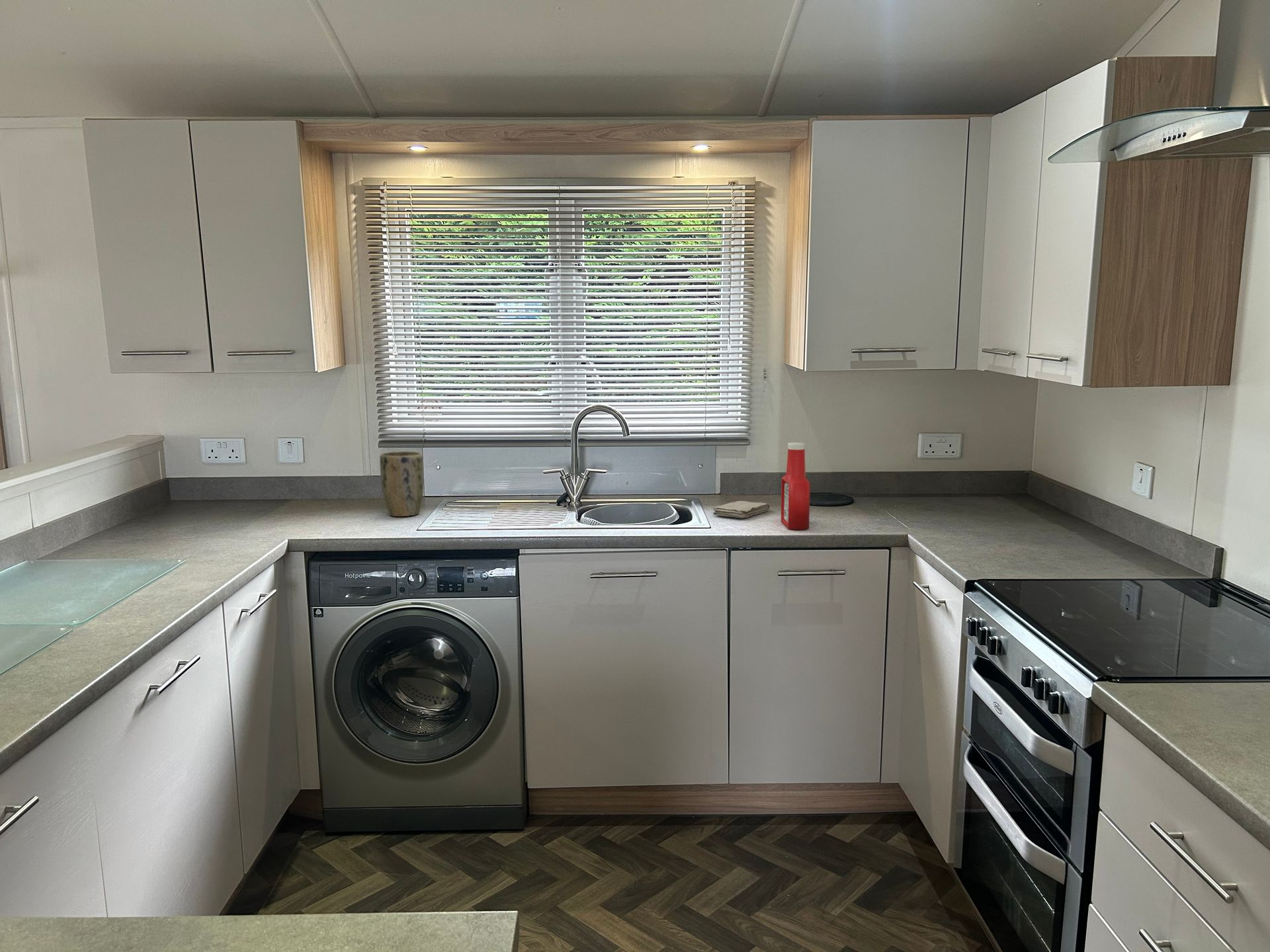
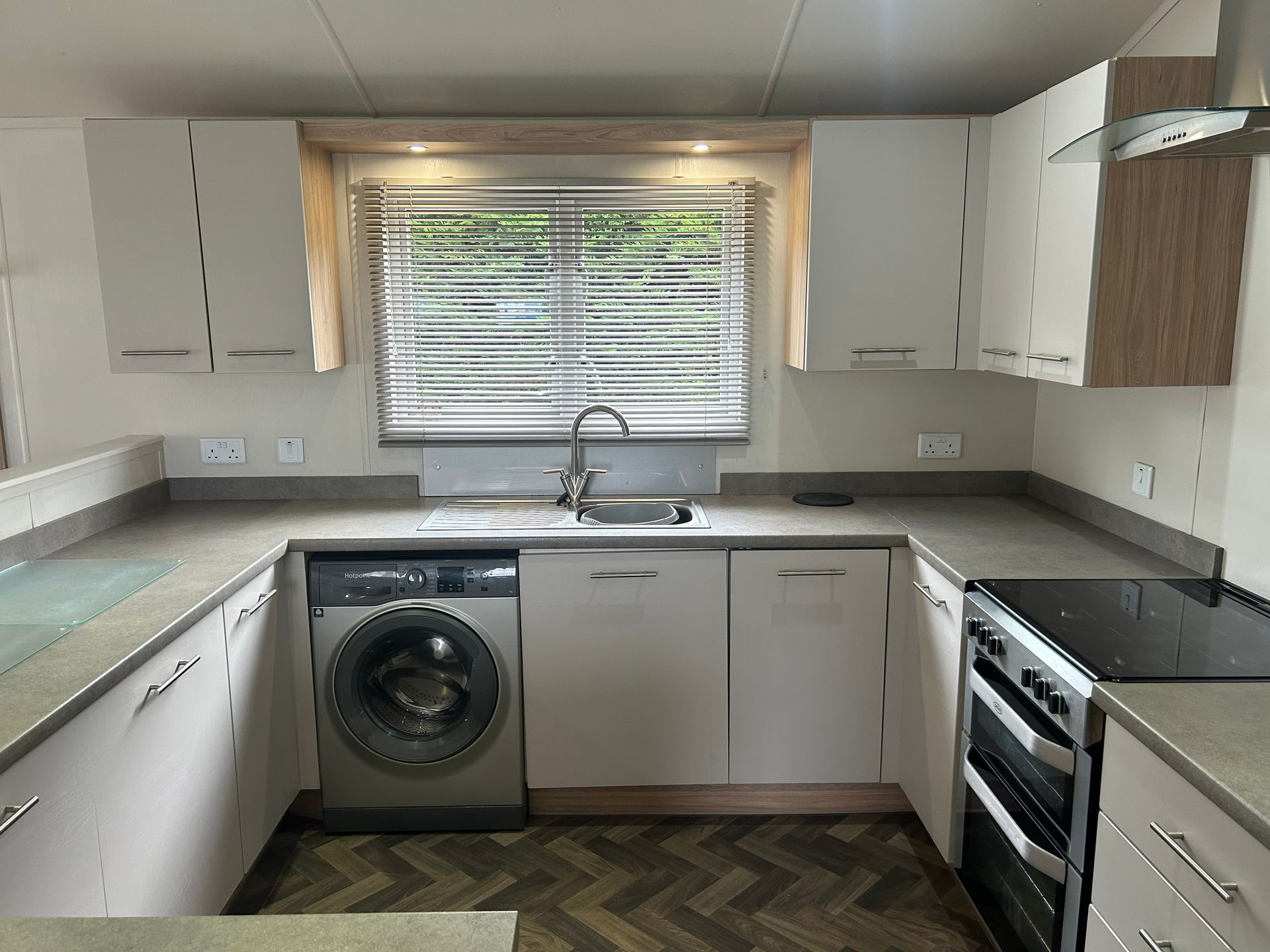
- washcloth [712,500,771,519]
- soap bottle [781,442,811,530]
- plant pot [379,451,425,517]
